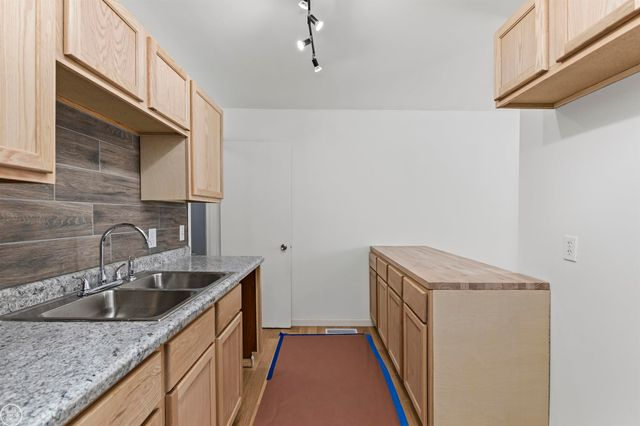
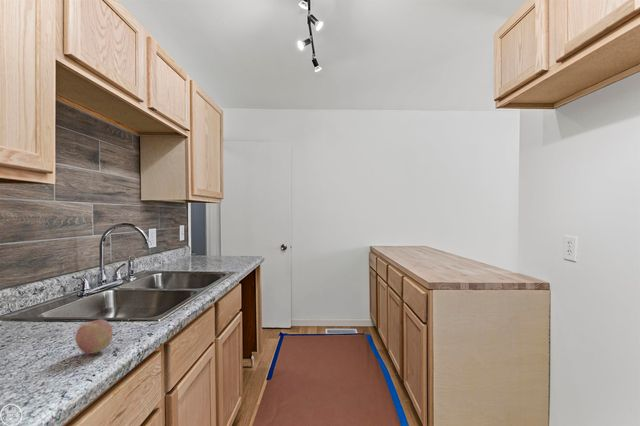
+ fruit [74,318,114,355]
